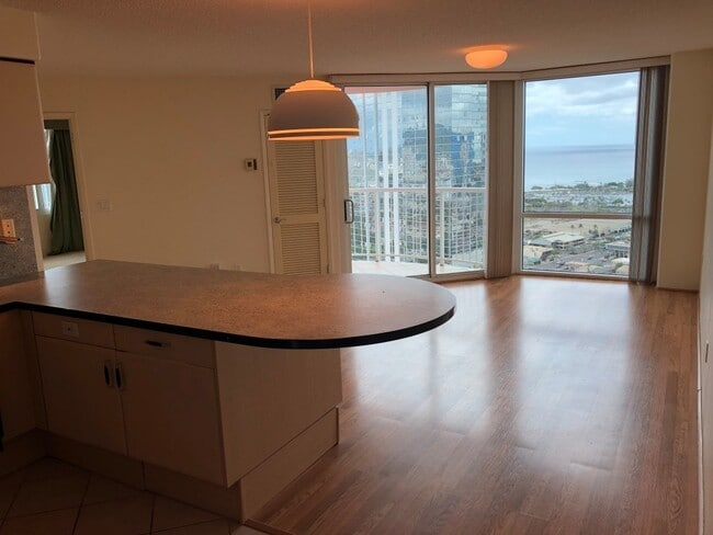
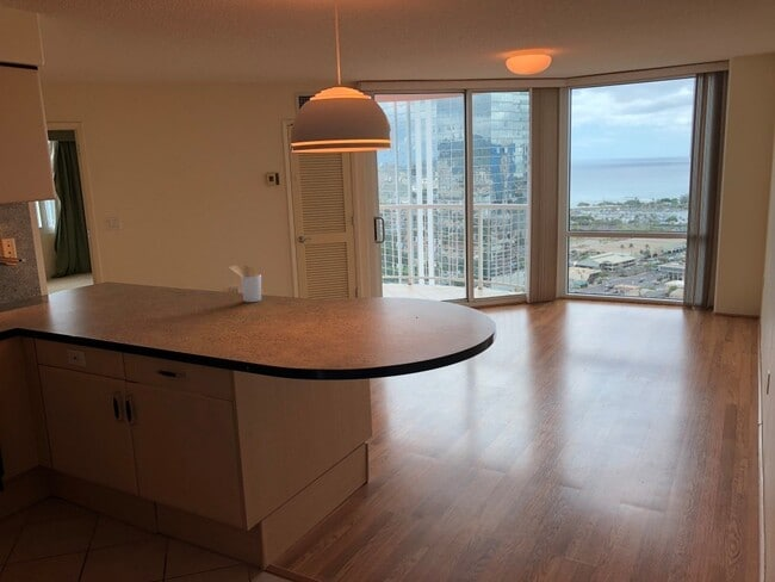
+ utensil holder [228,264,262,303]
